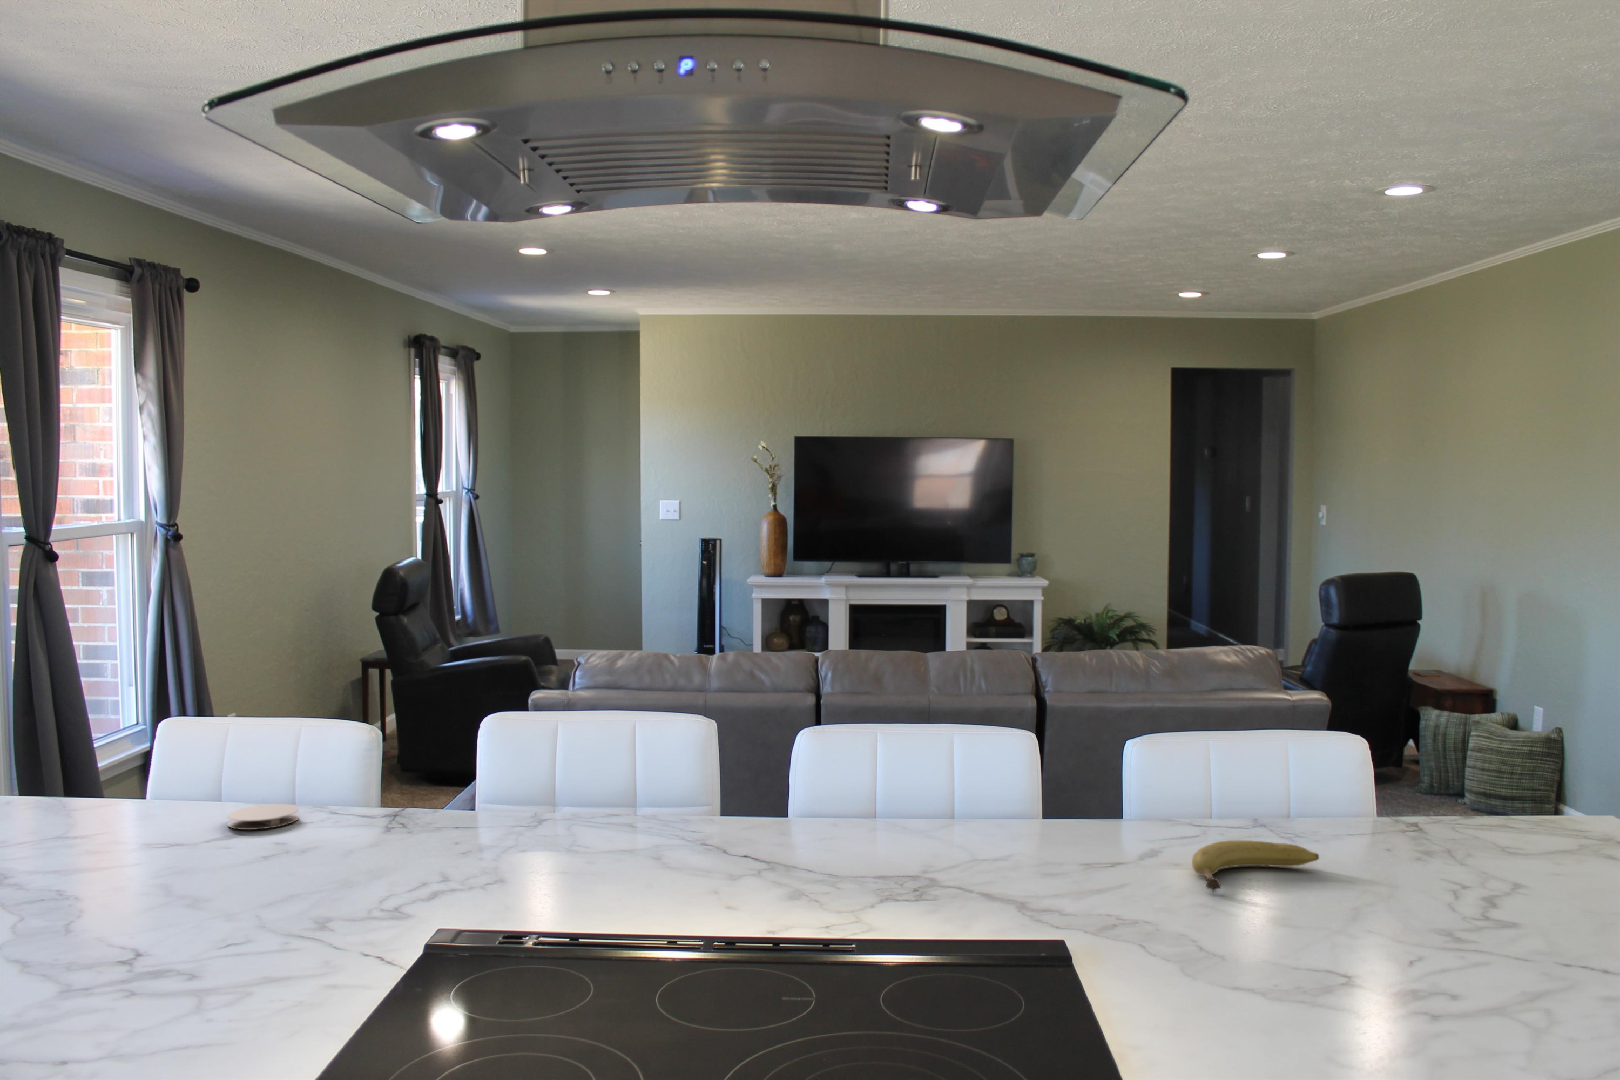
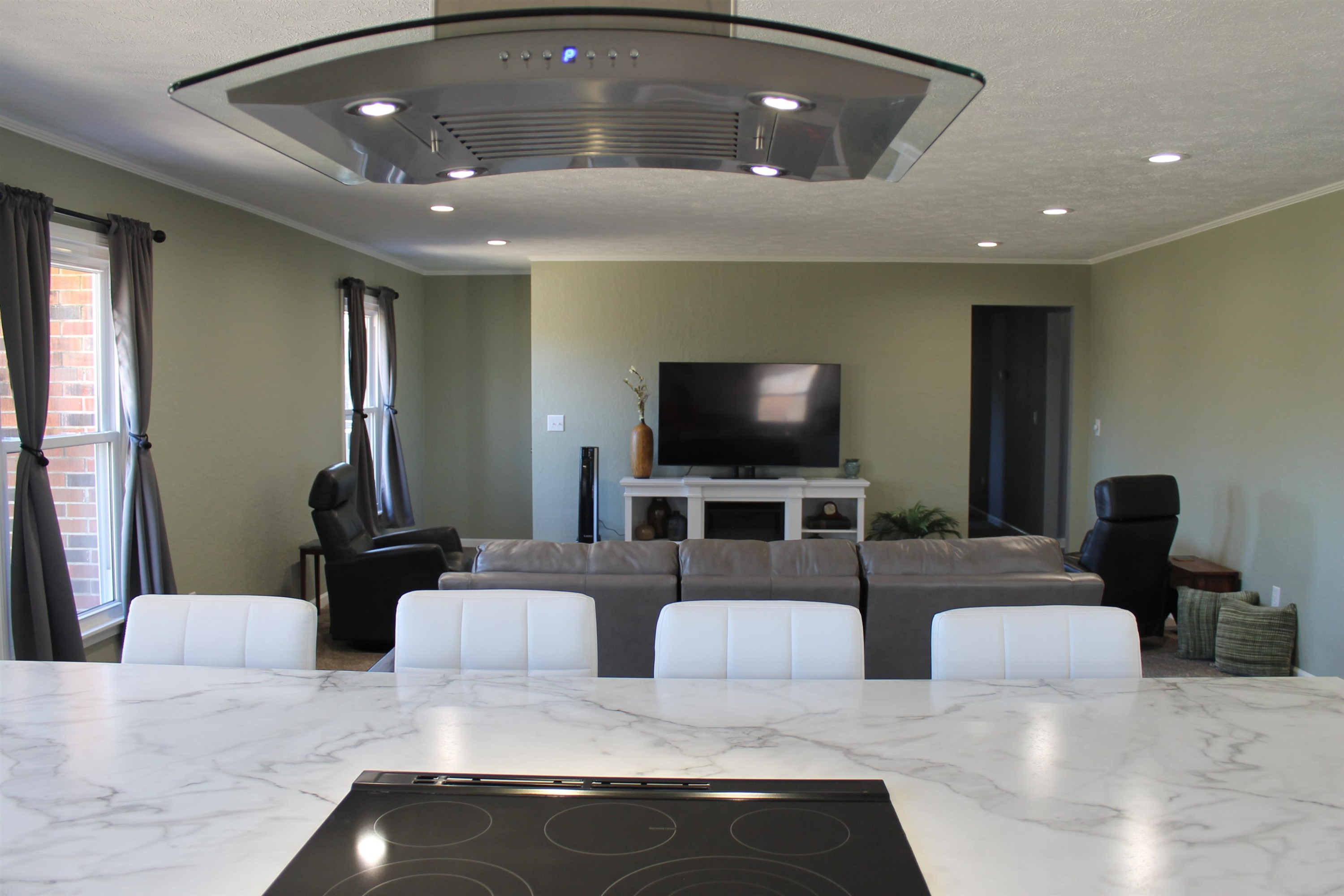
- fruit [1191,840,1319,892]
- coaster [227,804,300,830]
